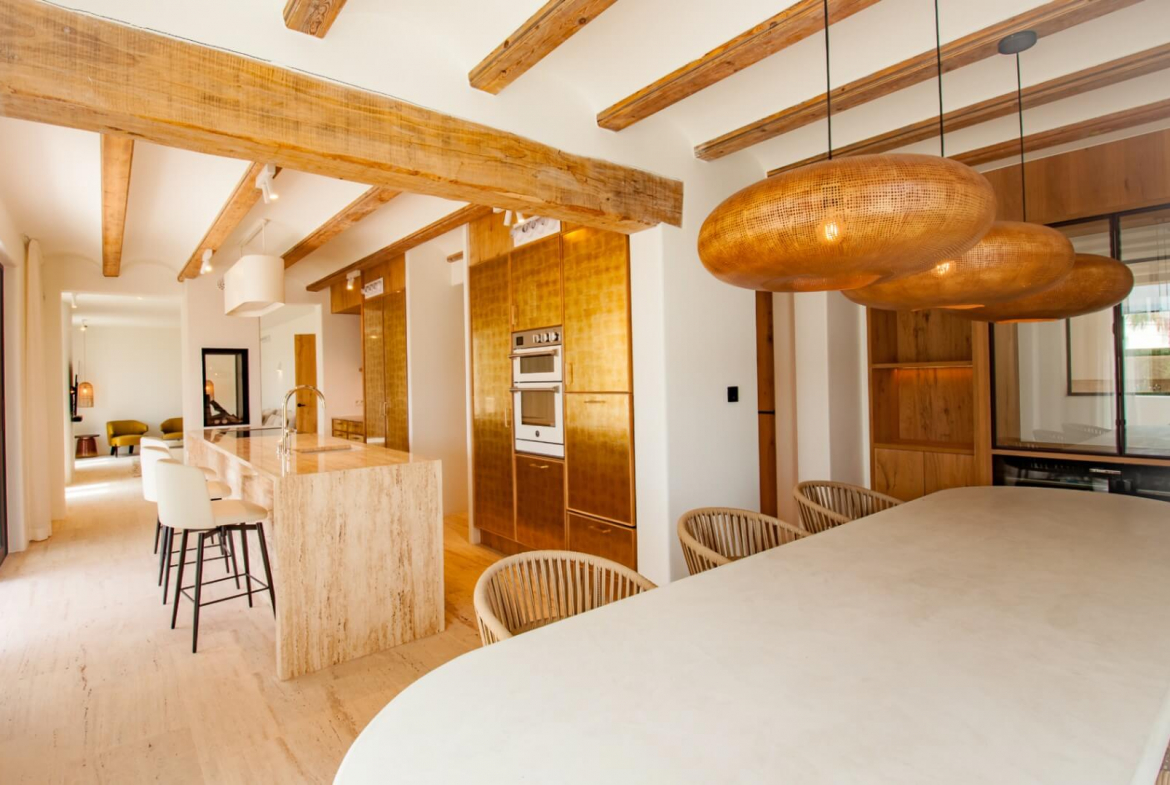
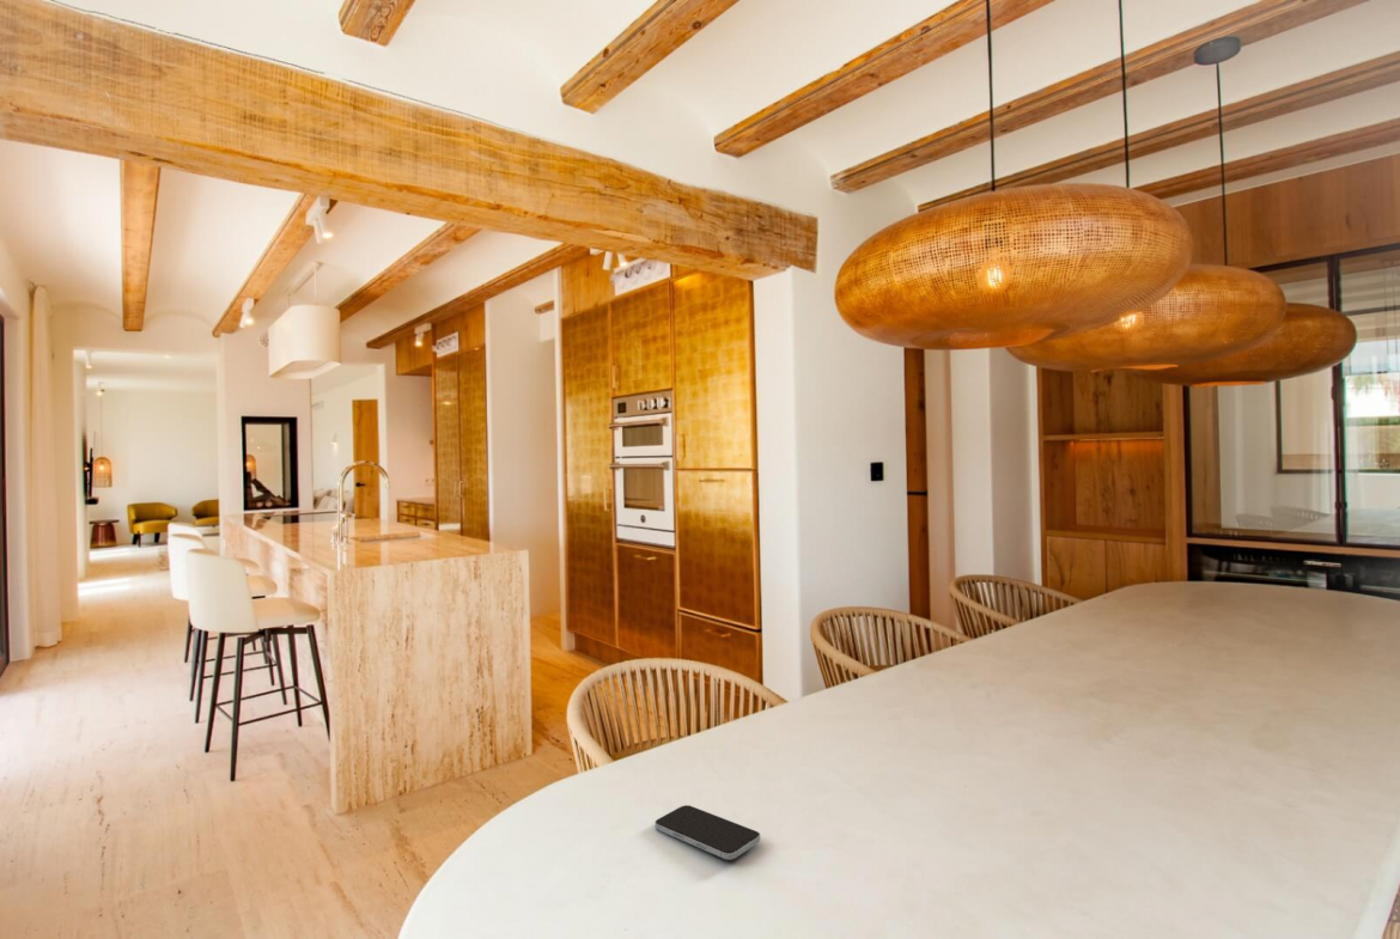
+ smartphone [653,804,761,861]
